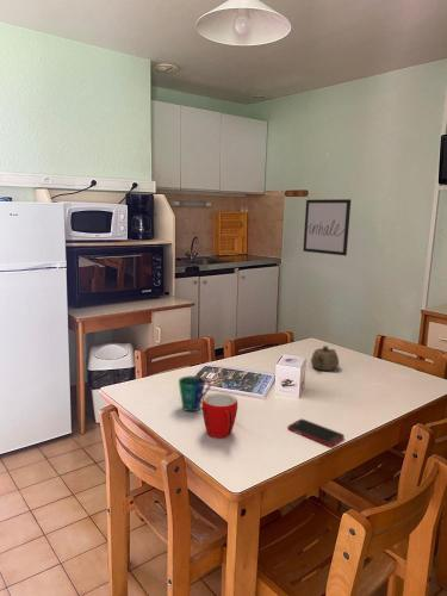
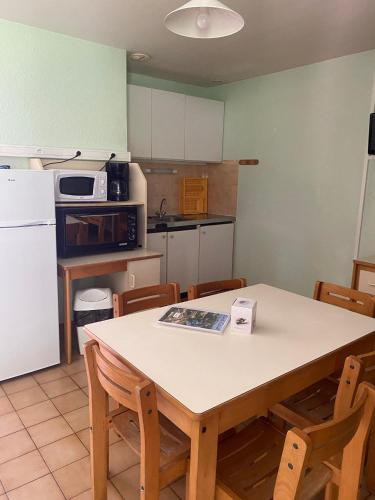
- mug [201,392,238,440]
- cell phone [286,418,346,448]
- cup [178,374,212,412]
- wall art [302,198,352,256]
- teapot [310,344,340,372]
